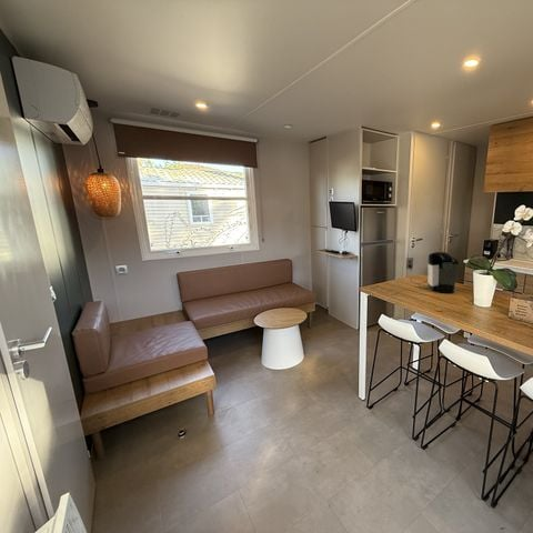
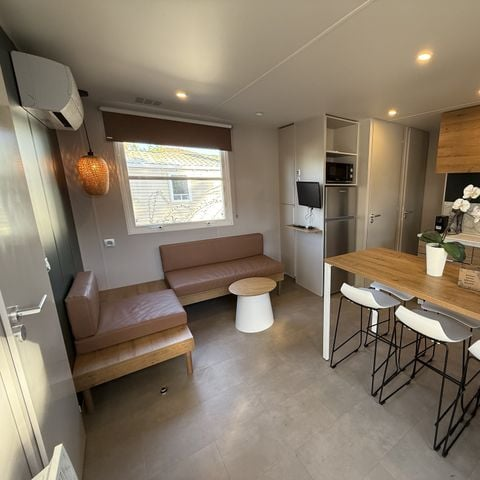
- coffee maker [405,251,460,294]
